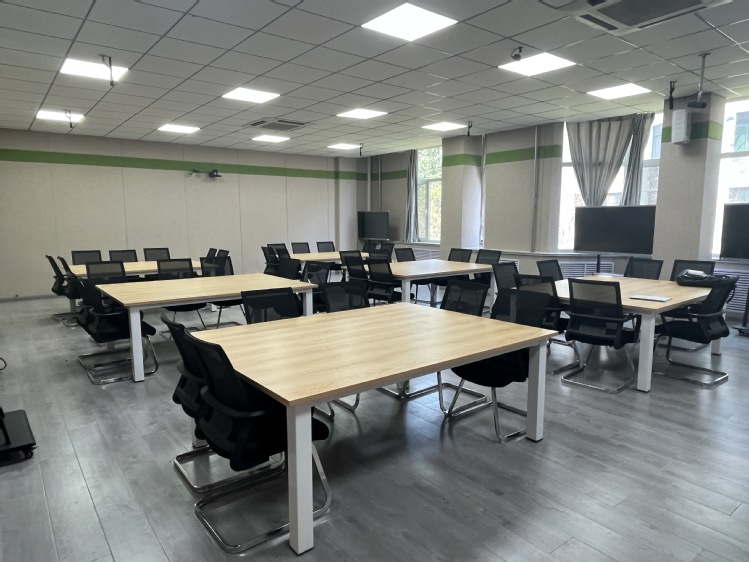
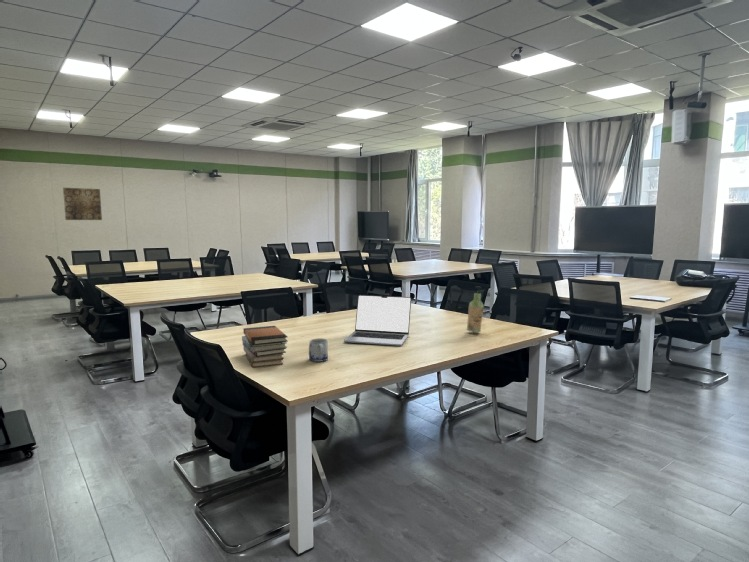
+ book stack [241,325,289,368]
+ laptop [343,294,412,347]
+ bottle [465,285,485,333]
+ mug [308,337,329,363]
+ wall art [62,187,103,221]
